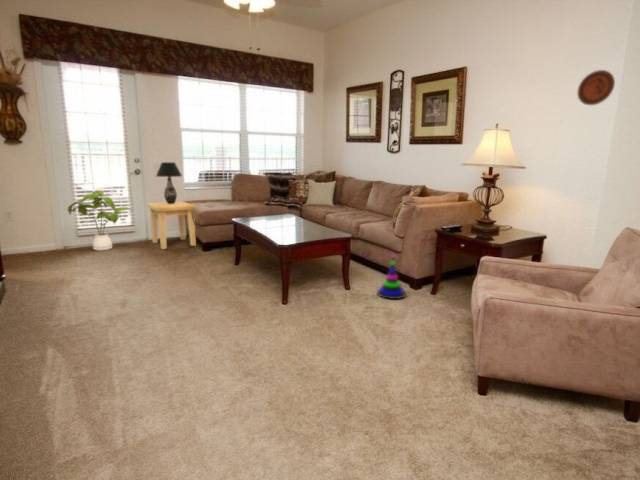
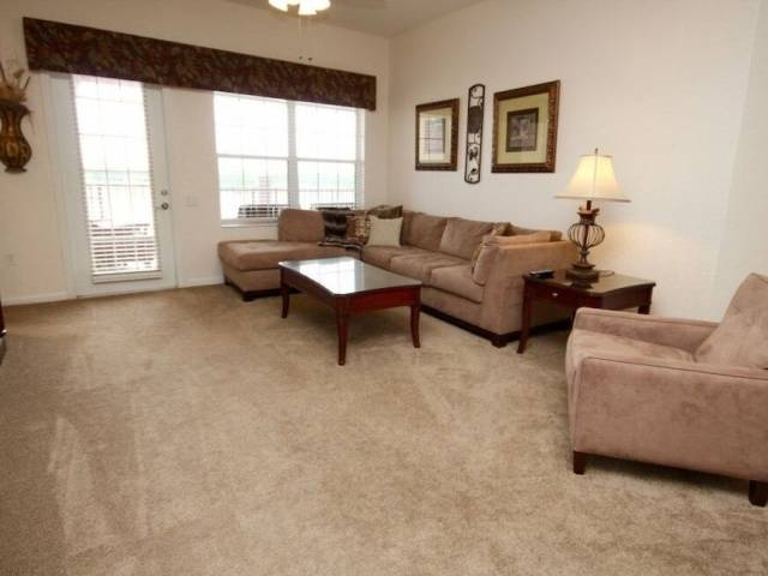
- table lamp [155,161,183,204]
- stacking toy [376,253,407,300]
- decorative plate [576,69,616,106]
- side table [147,201,197,250]
- house plant [67,189,133,251]
